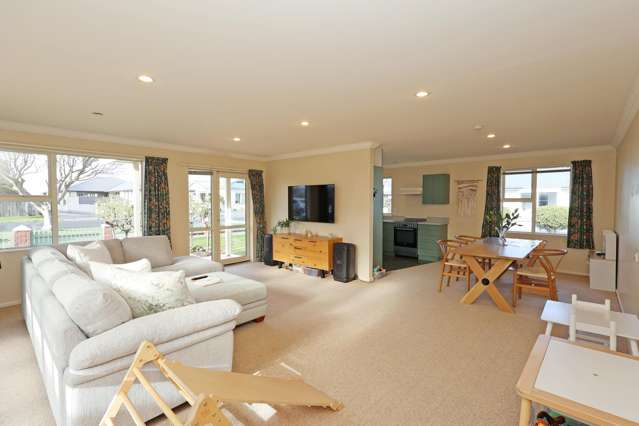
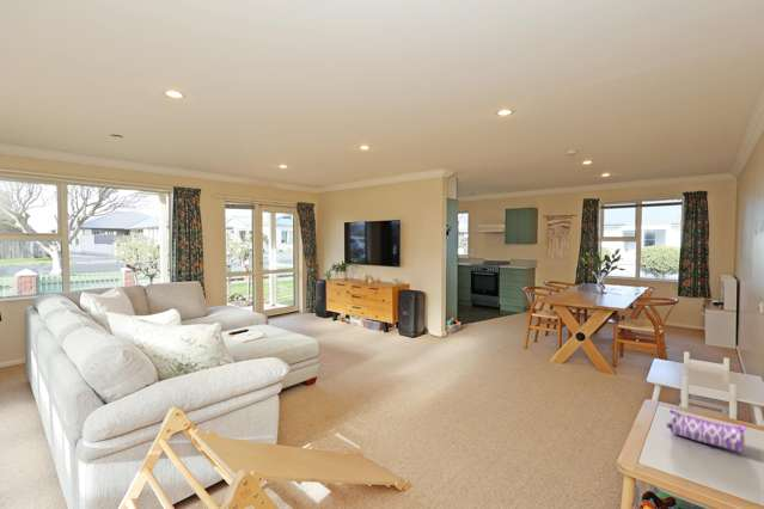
+ pencil case [666,407,748,453]
